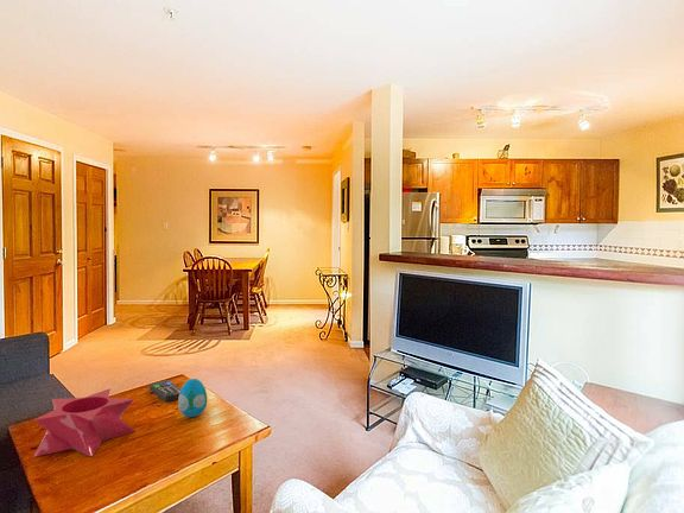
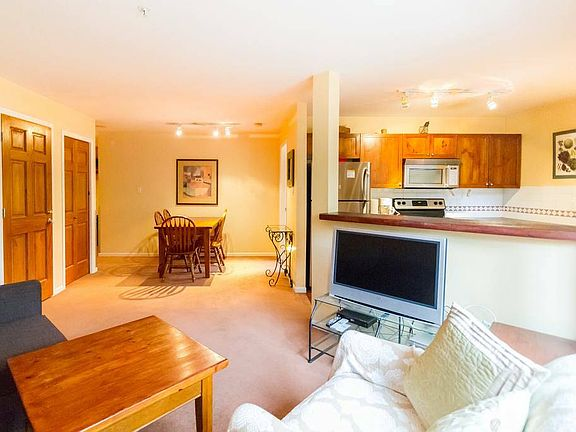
- decorative egg [177,378,208,418]
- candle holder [32,387,137,457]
- remote control [148,379,182,403]
